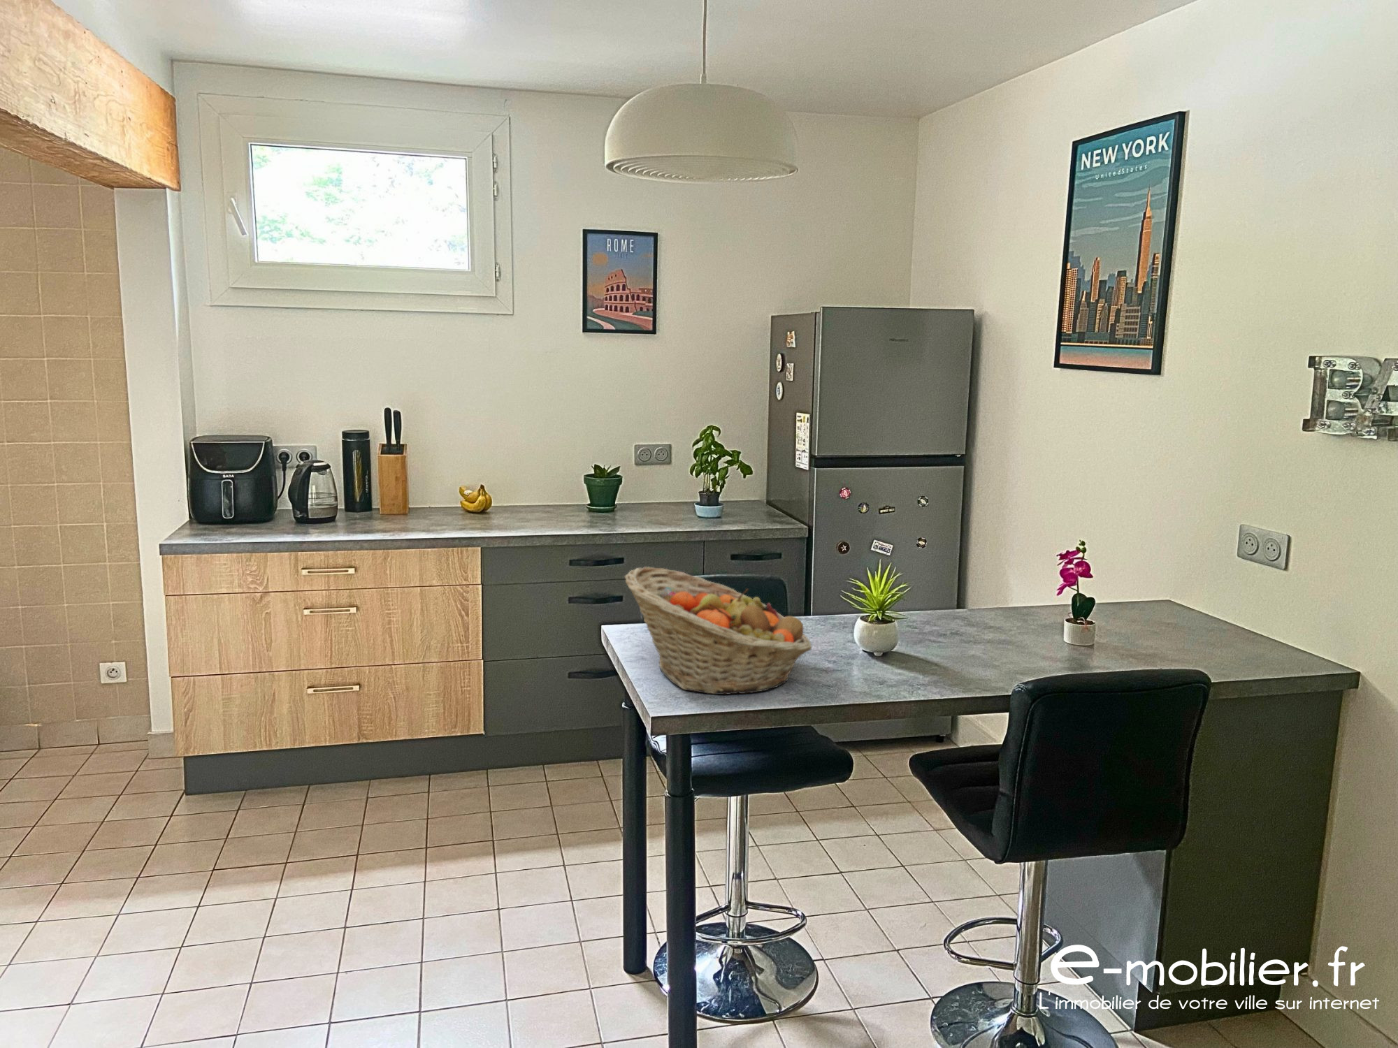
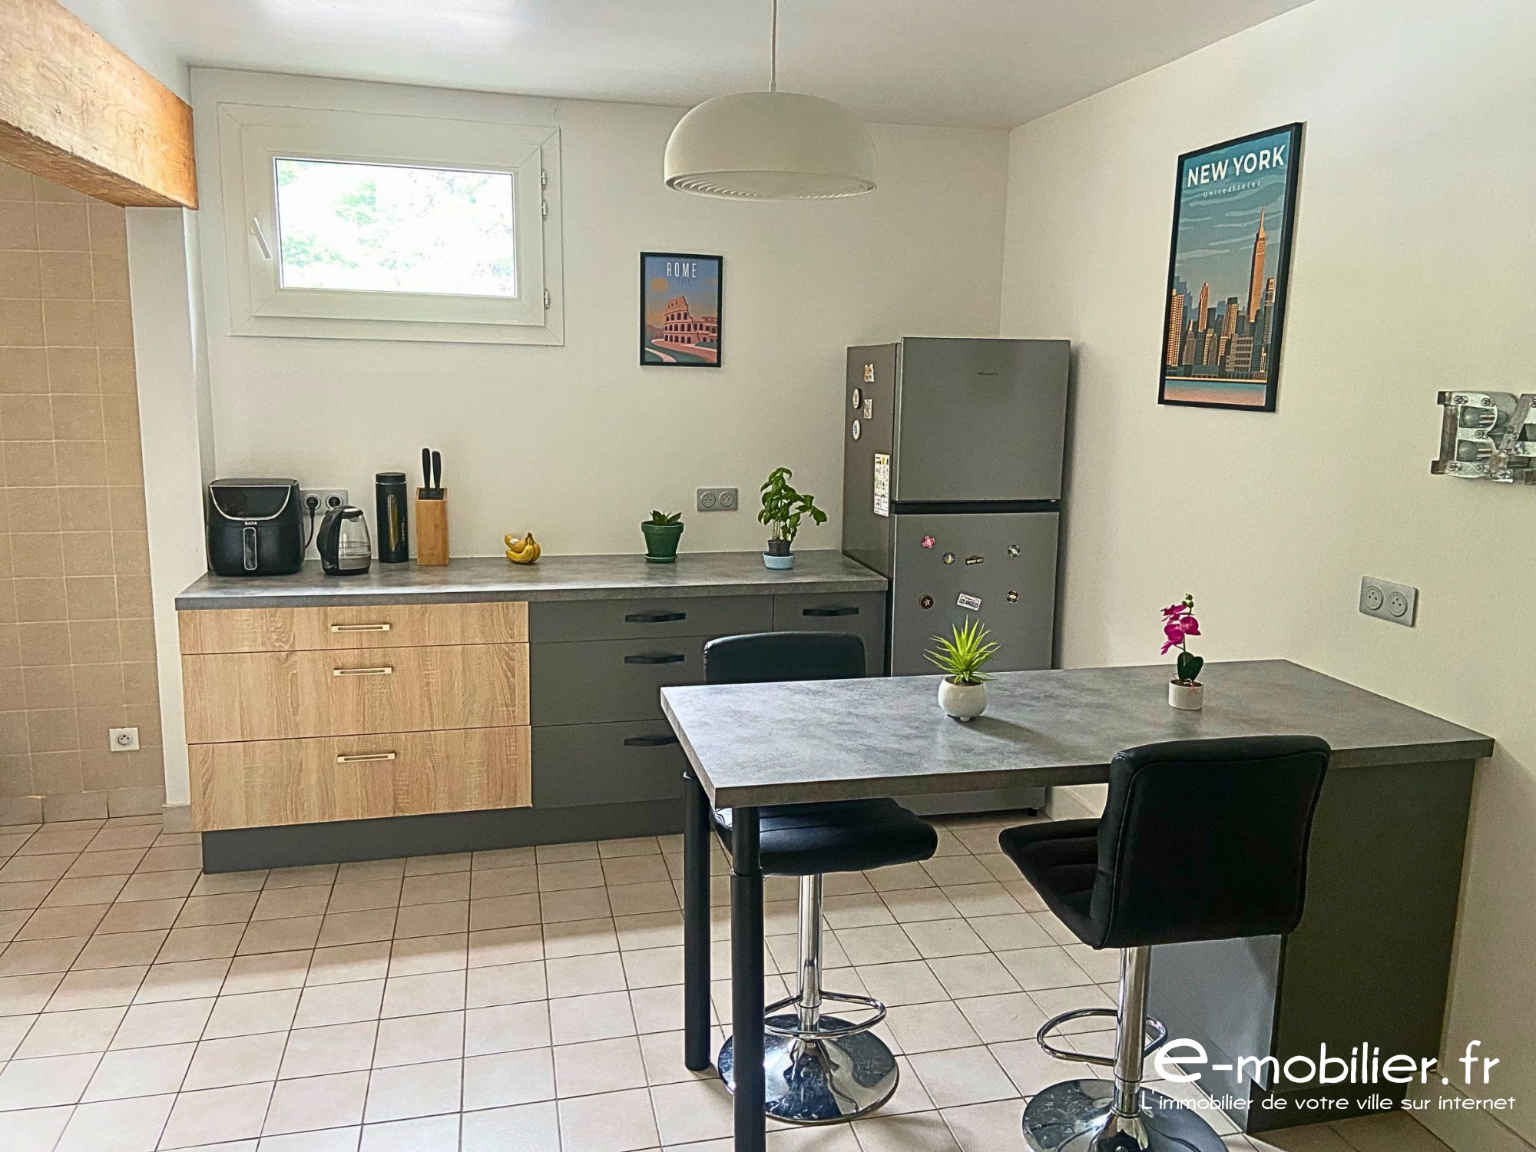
- fruit basket [623,566,812,695]
